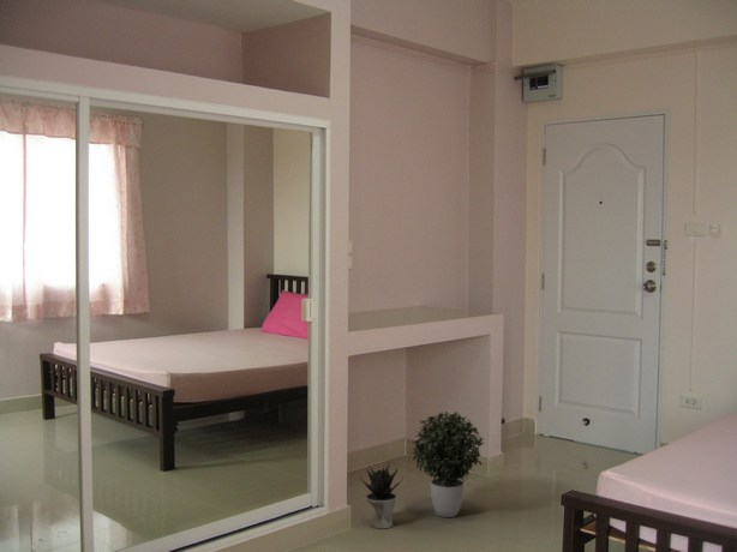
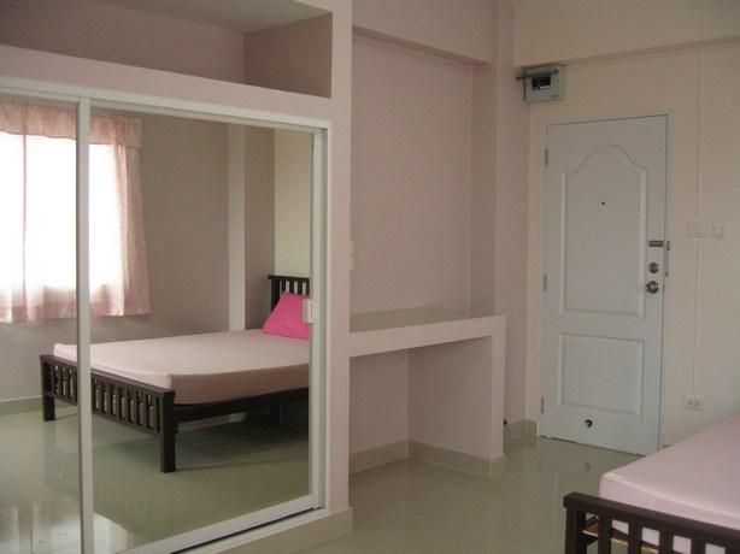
- potted plant [359,458,405,529]
- potted plant [409,410,485,518]
